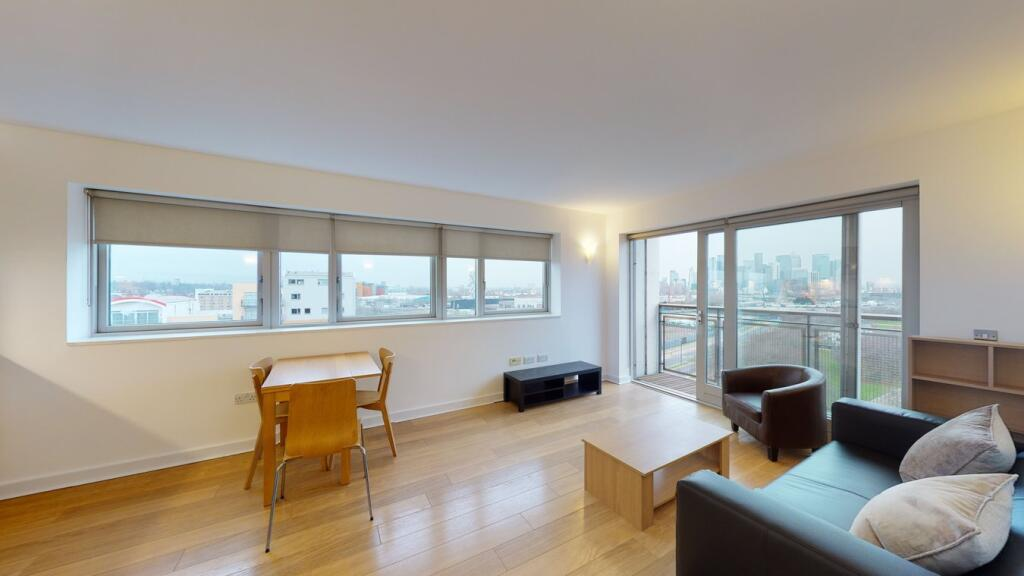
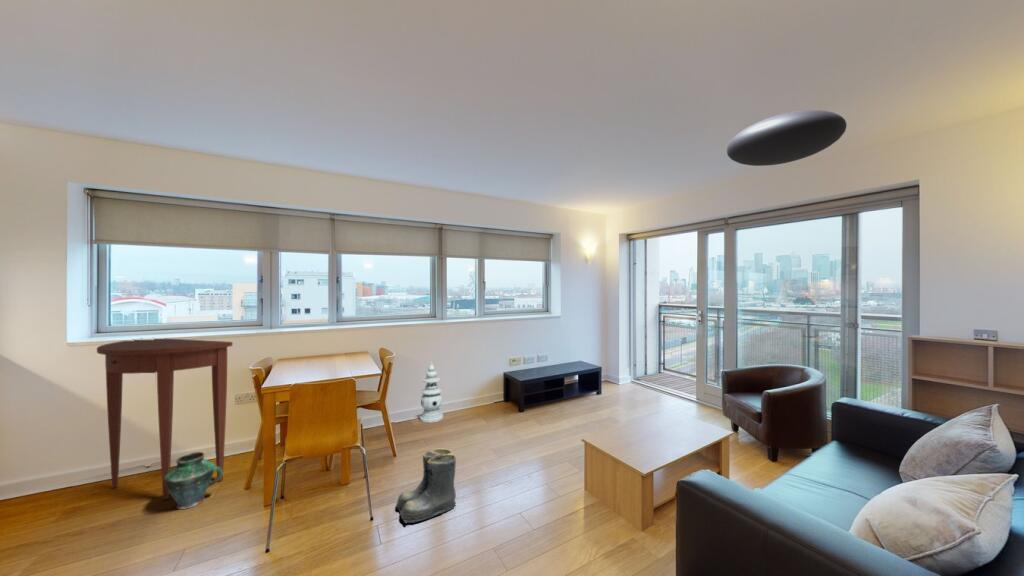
+ console table [96,338,233,501]
+ boots [395,447,457,524]
+ vase [164,451,224,510]
+ lantern [419,360,444,424]
+ ceiling light [726,109,847,167]
